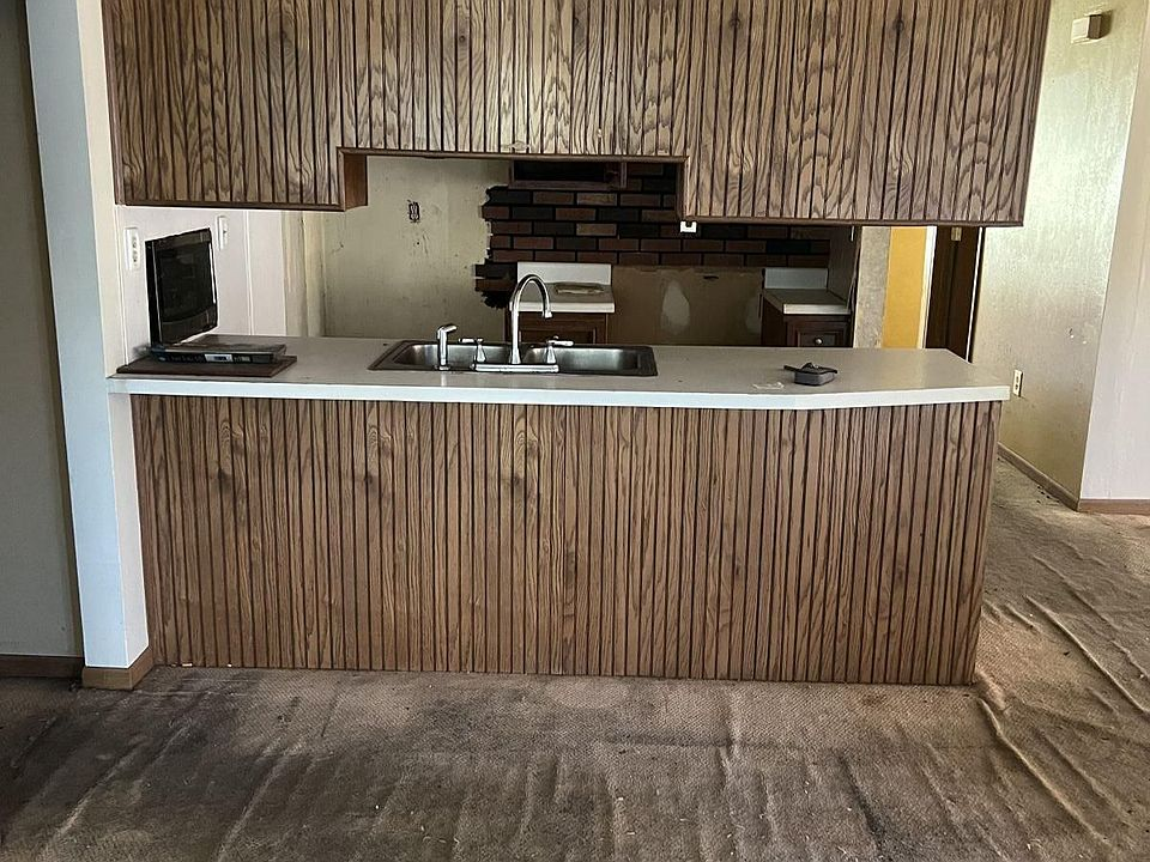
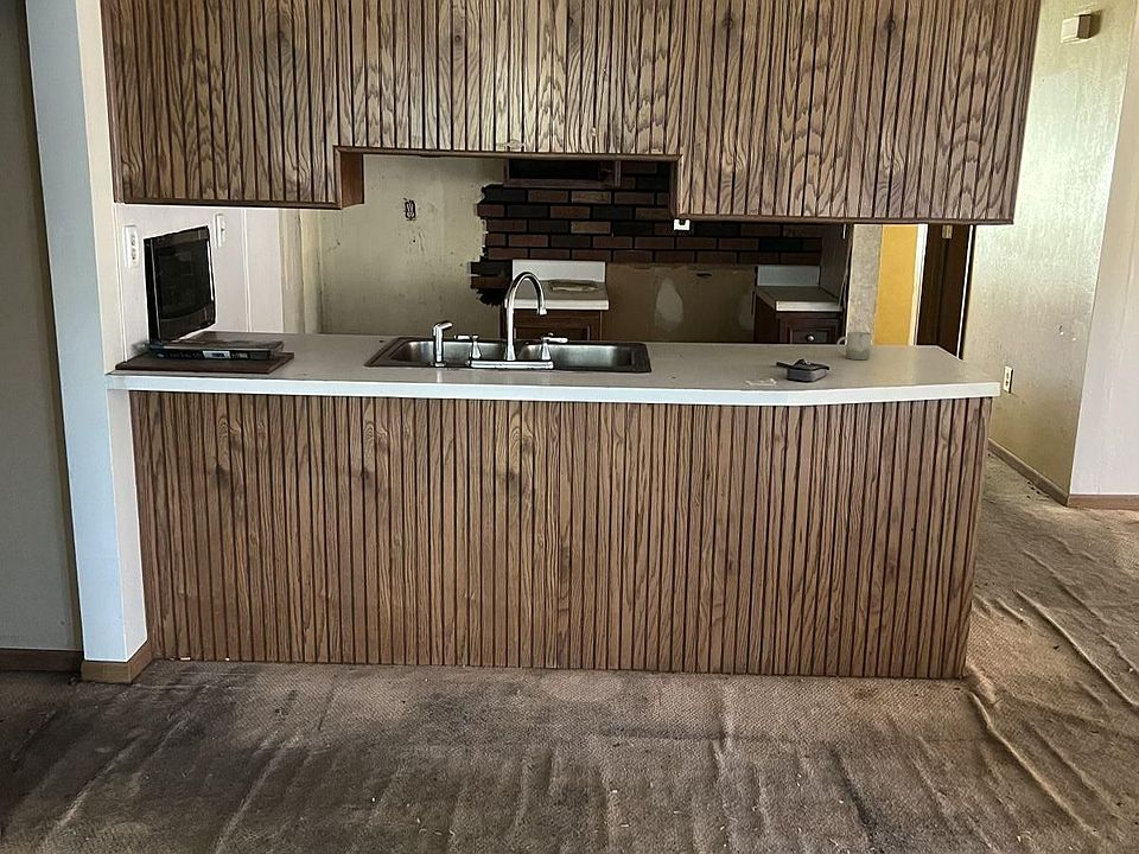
+ cup [835,331,873,361]
